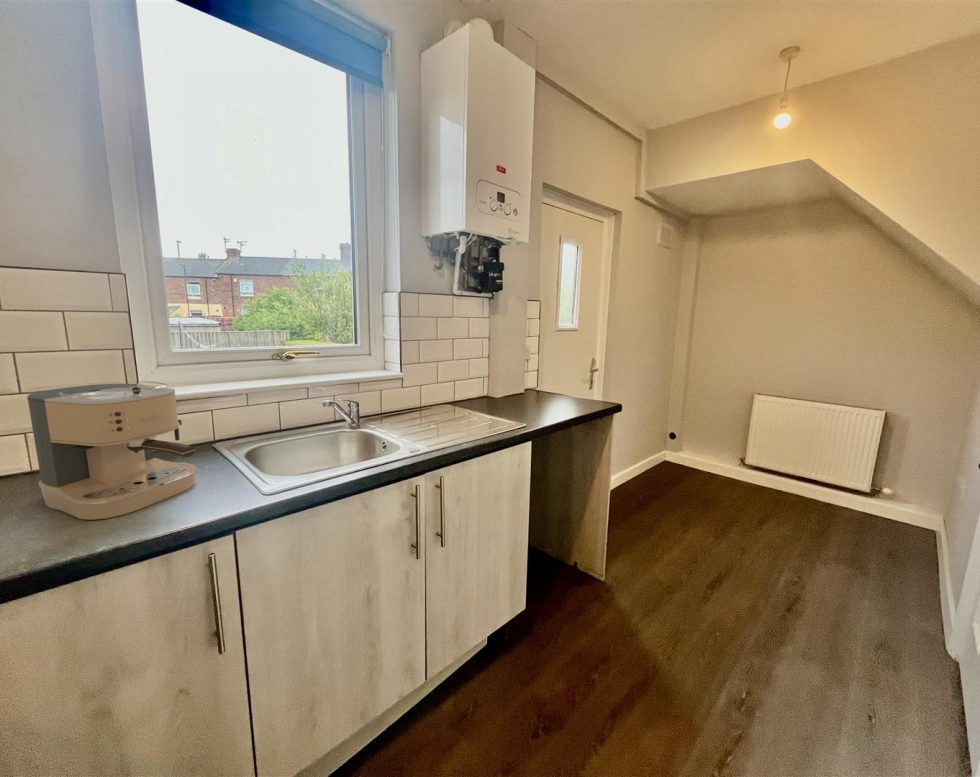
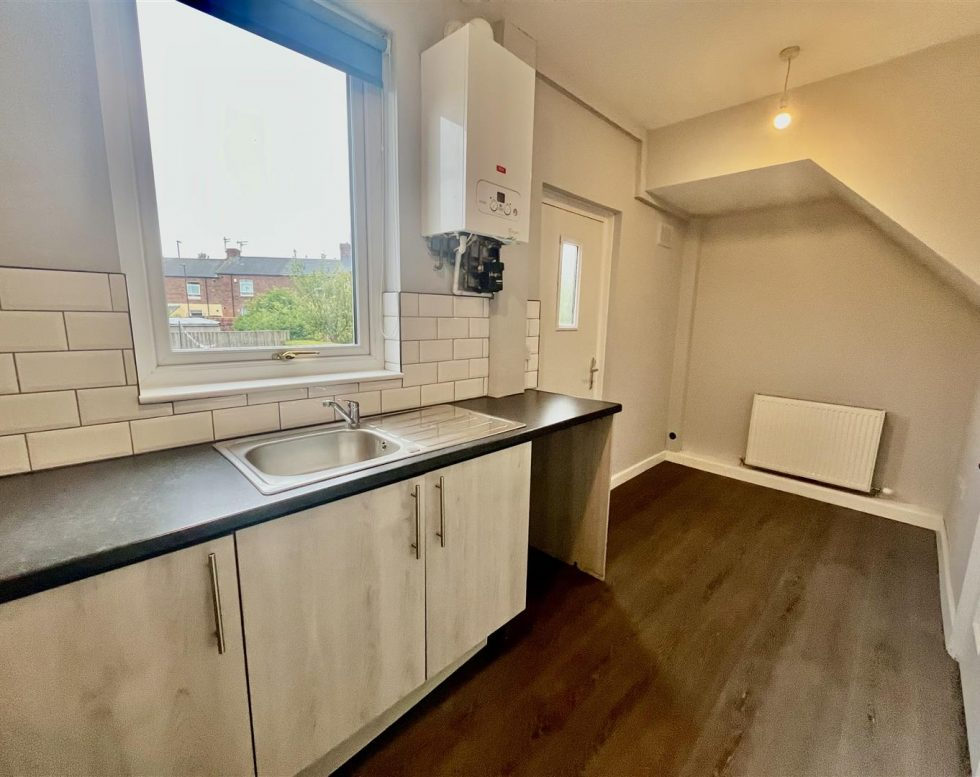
- coffee maker [26,381,198,521]
